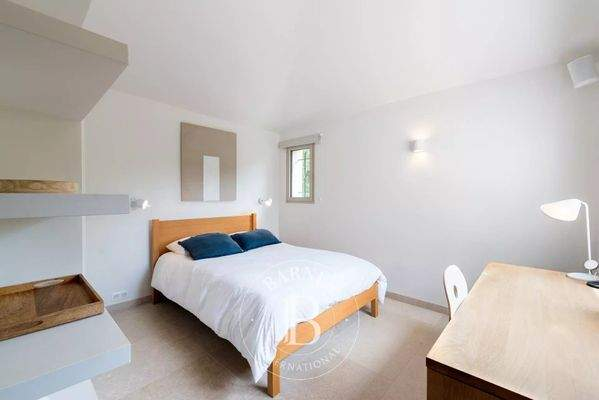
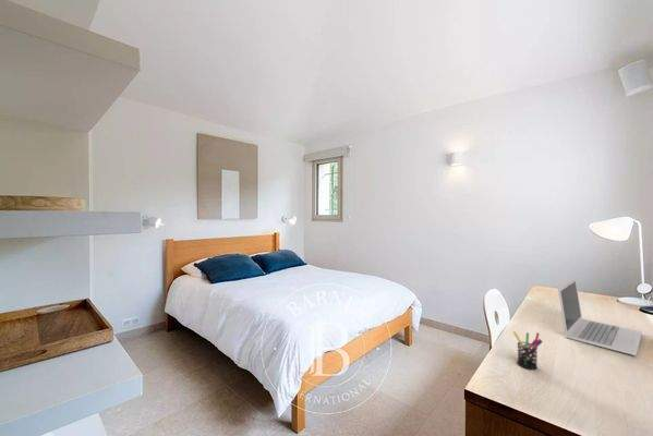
+ laptop [557,277,643,356]
+ pen holder [512,330,544,371]
